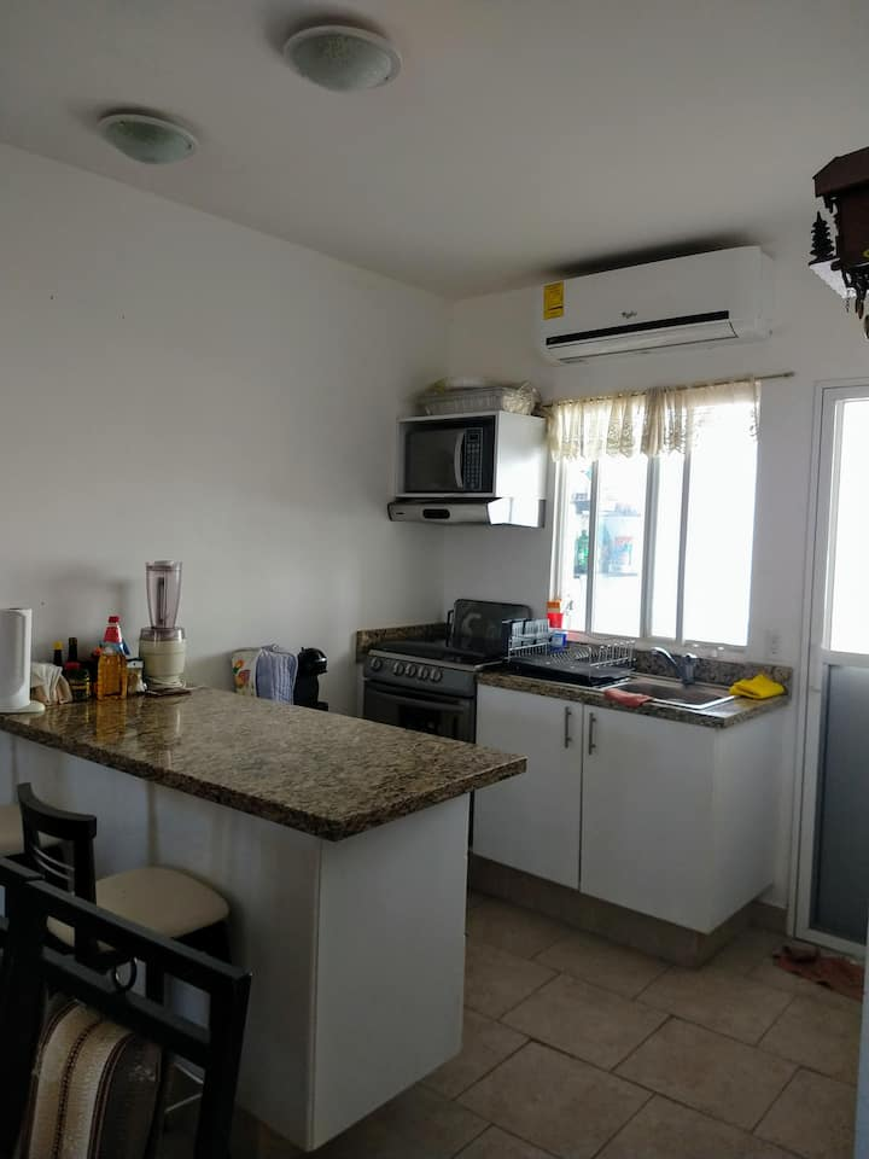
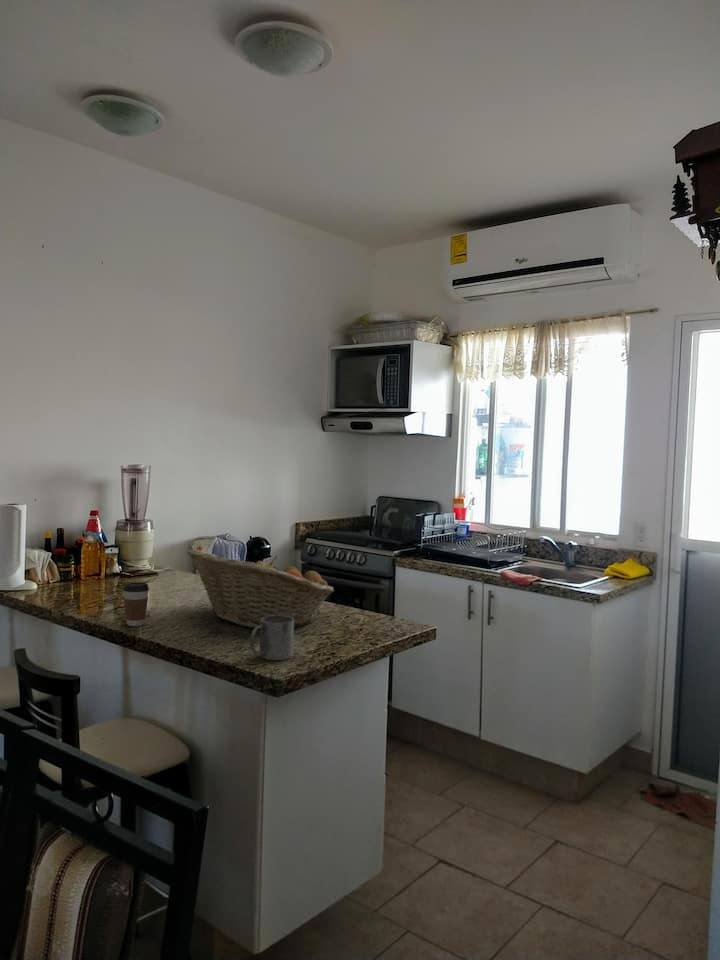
+ fruit basket [186,548,335,629]
+ mug [249,615,295,661]
+ coffee cup [122,582,150,627]
